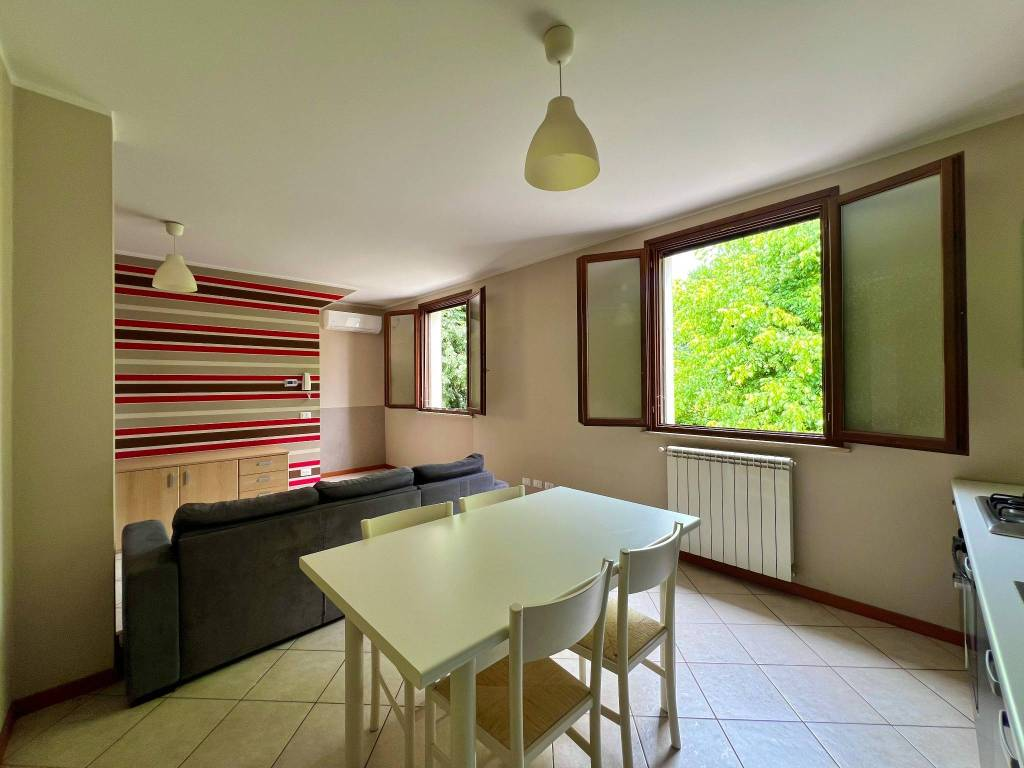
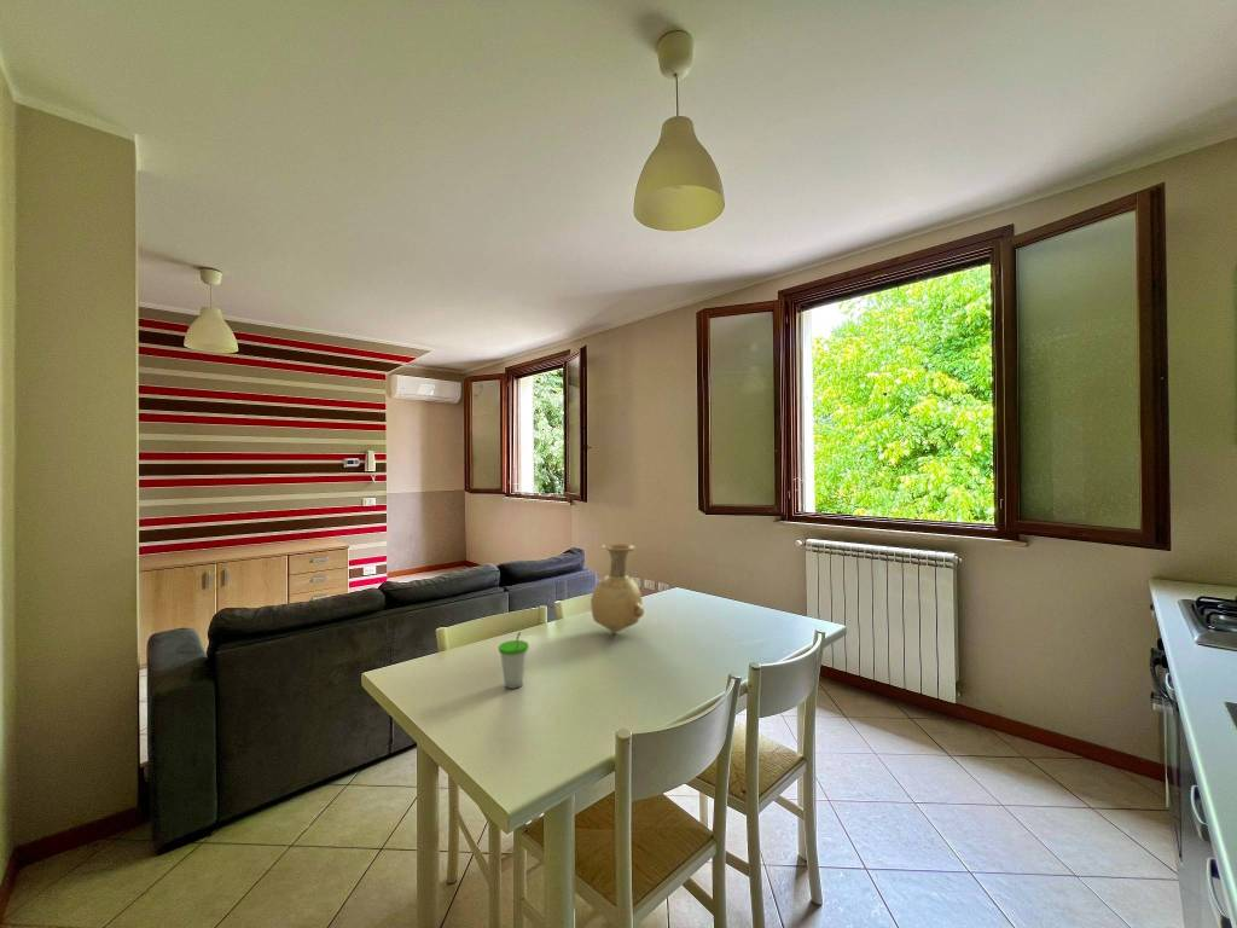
+ cup [498,631,530,690]
+ vase [590,543,645,634]
